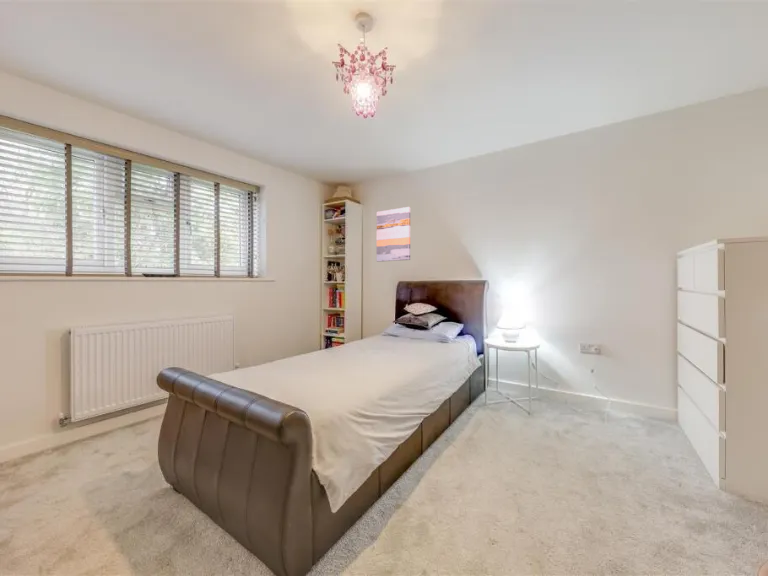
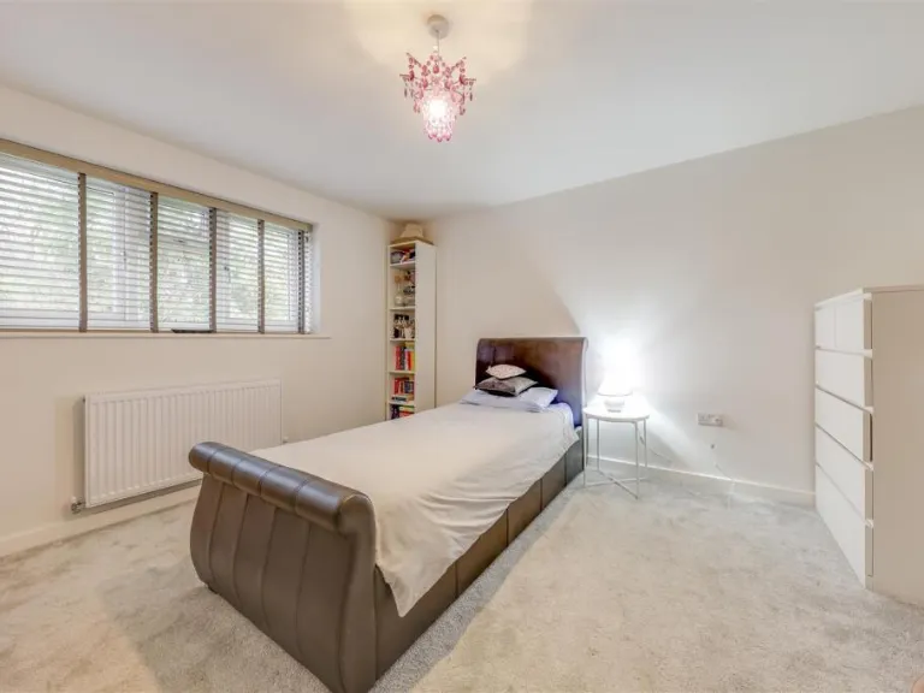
- wall art [376,206,411,263]
